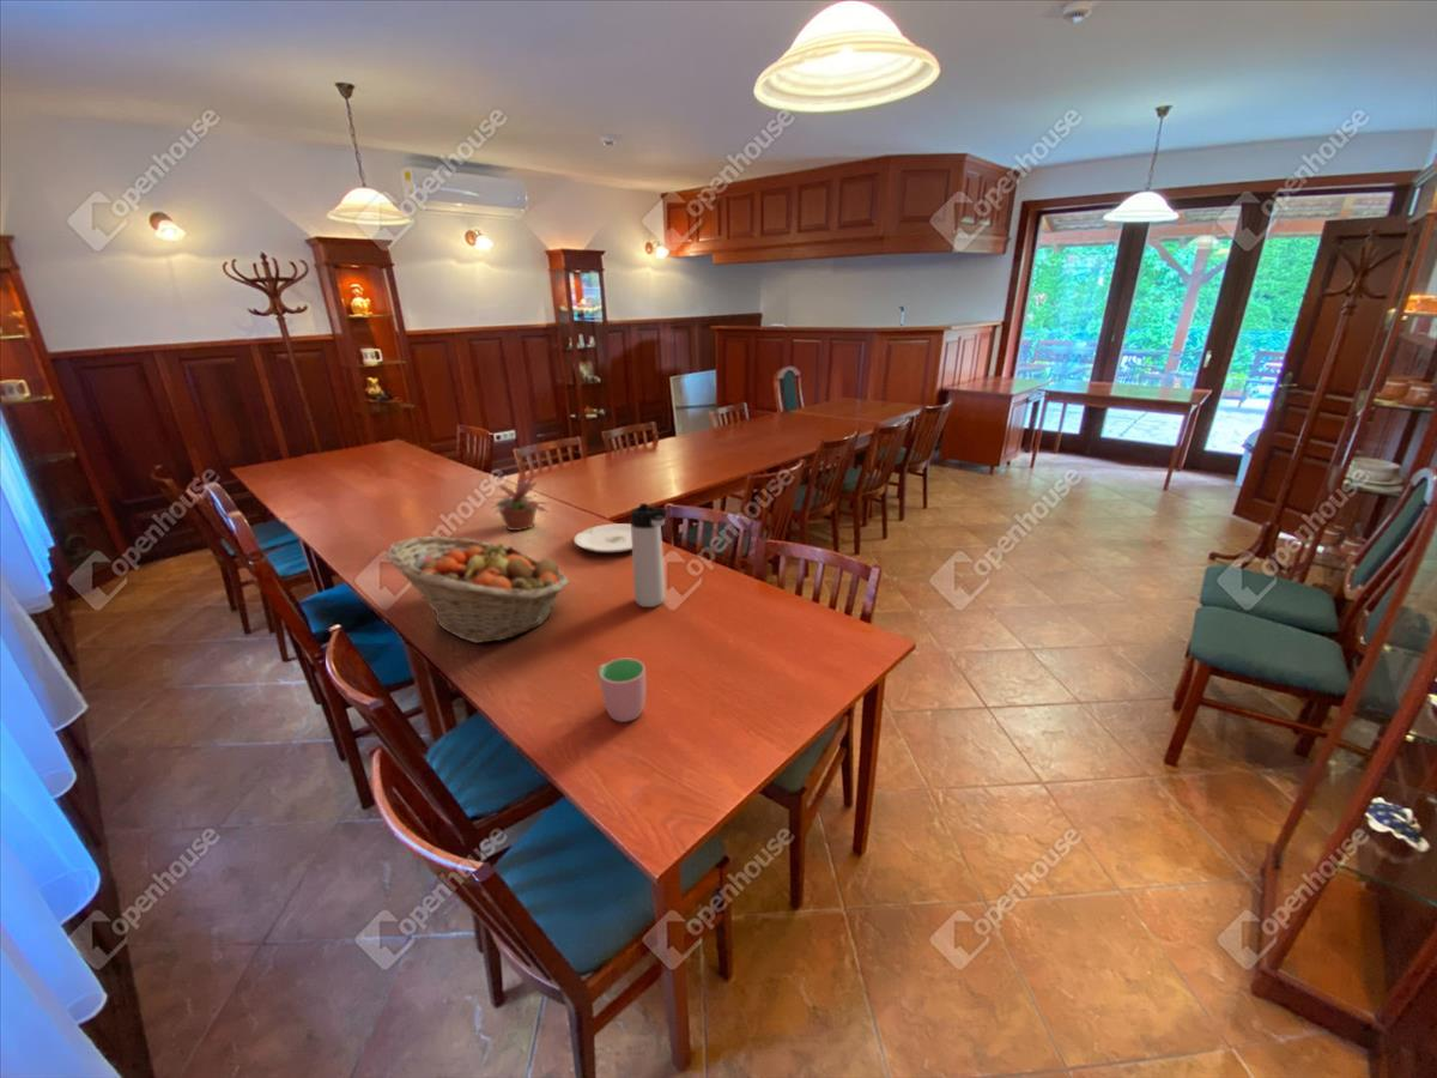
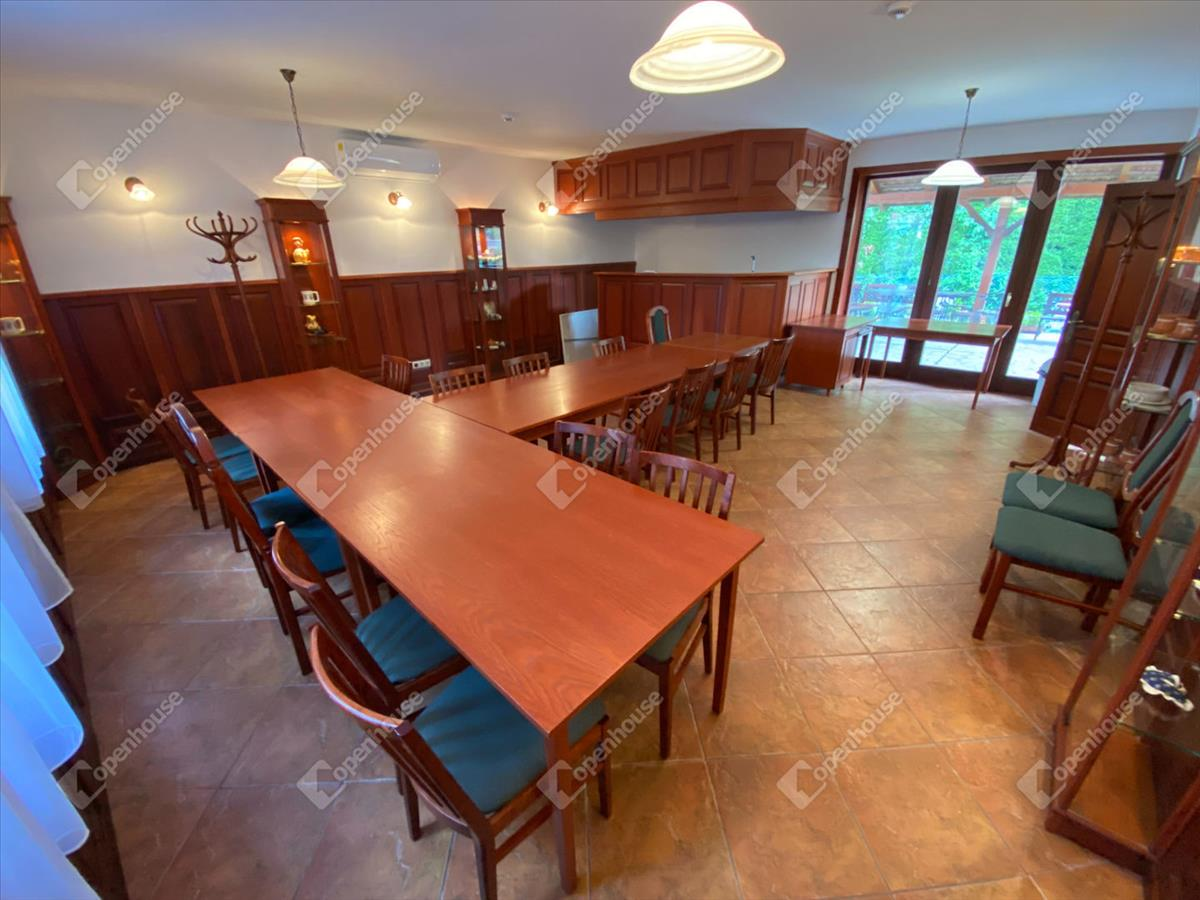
- potted plant [484,471,553,532]
- cup [596,658,647,723]
- fruit basket [386,535,570,644]
- plate [572,522,632,553]
- thermos bottle [630,502,669,608]
